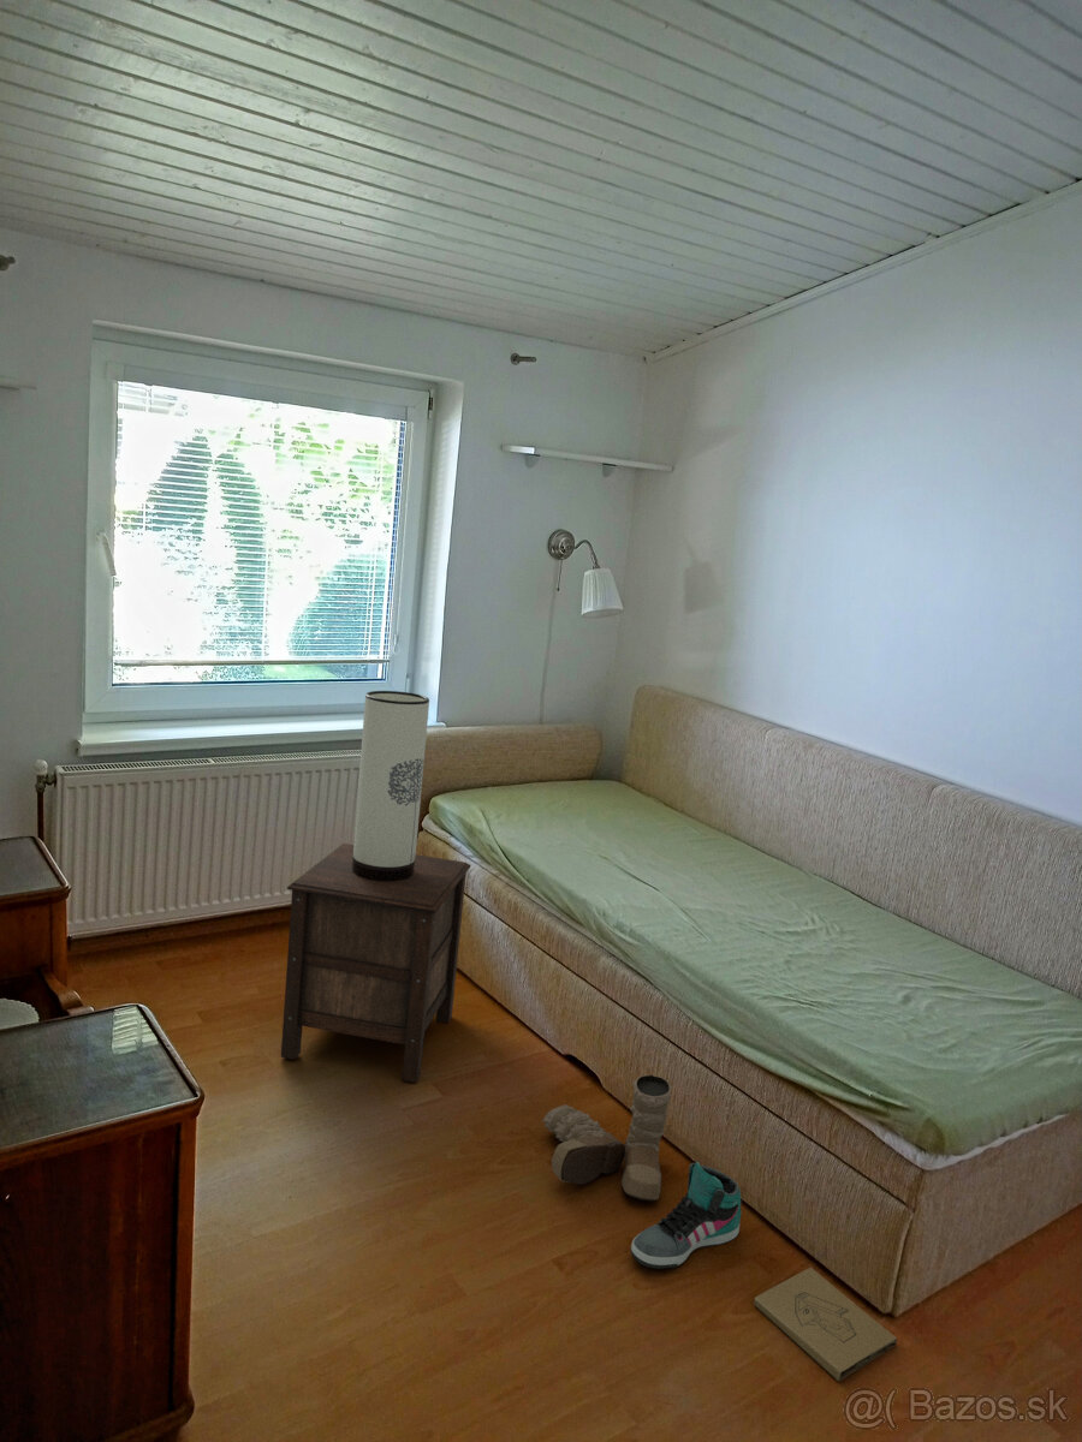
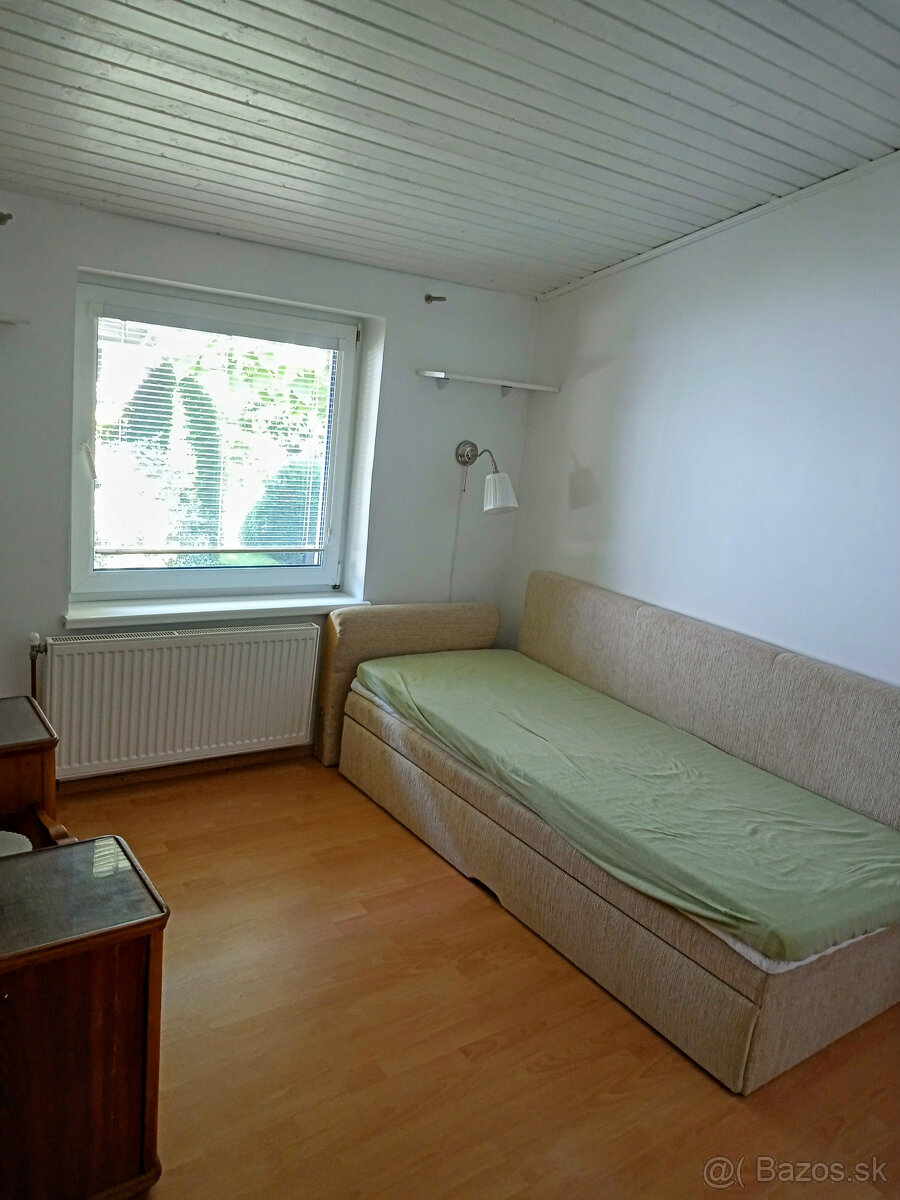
- sneaker [630,1161,743,1270]
- table lamp [352,690,430,881]
- box [753,1267,898,1382]
- nightstand [280,842,471,1084]
- boots [541,1073,673,1202]
